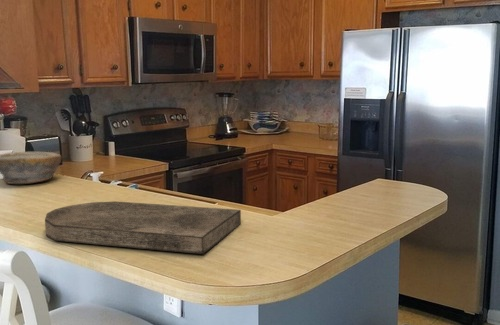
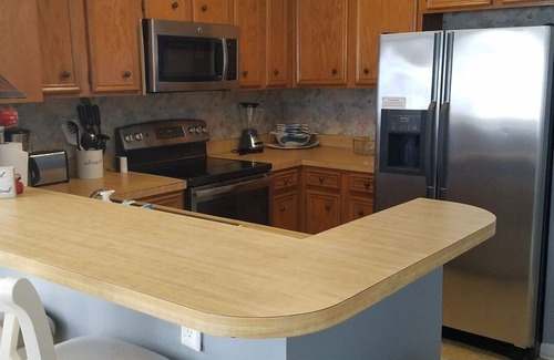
- cutting board [44,200,242,255]
- bowl [0,151,63,185]
